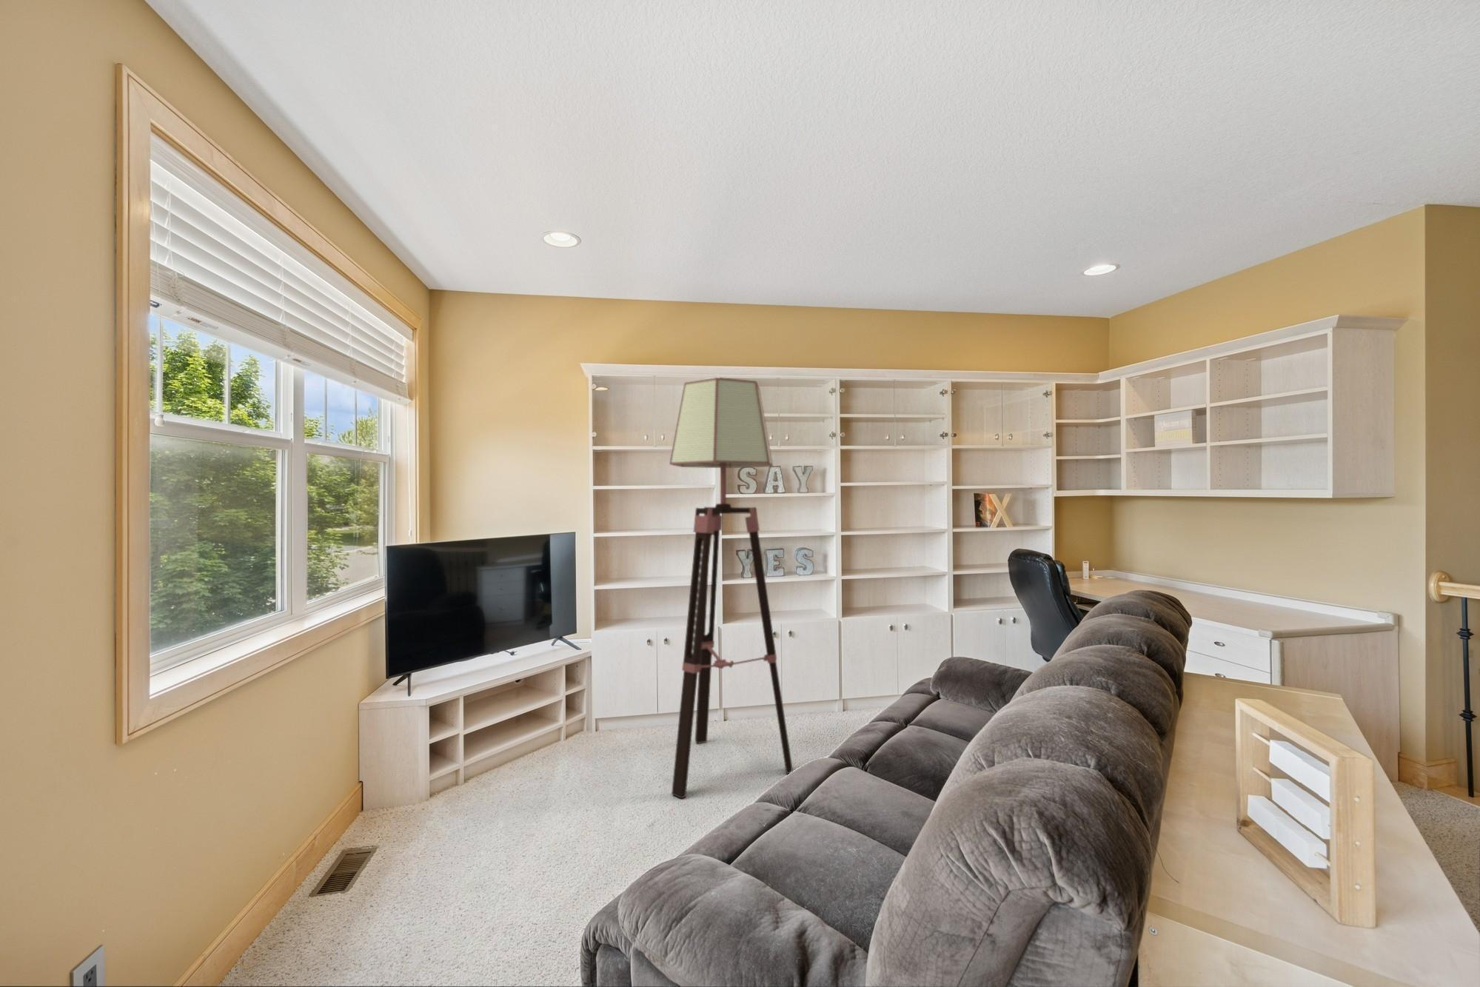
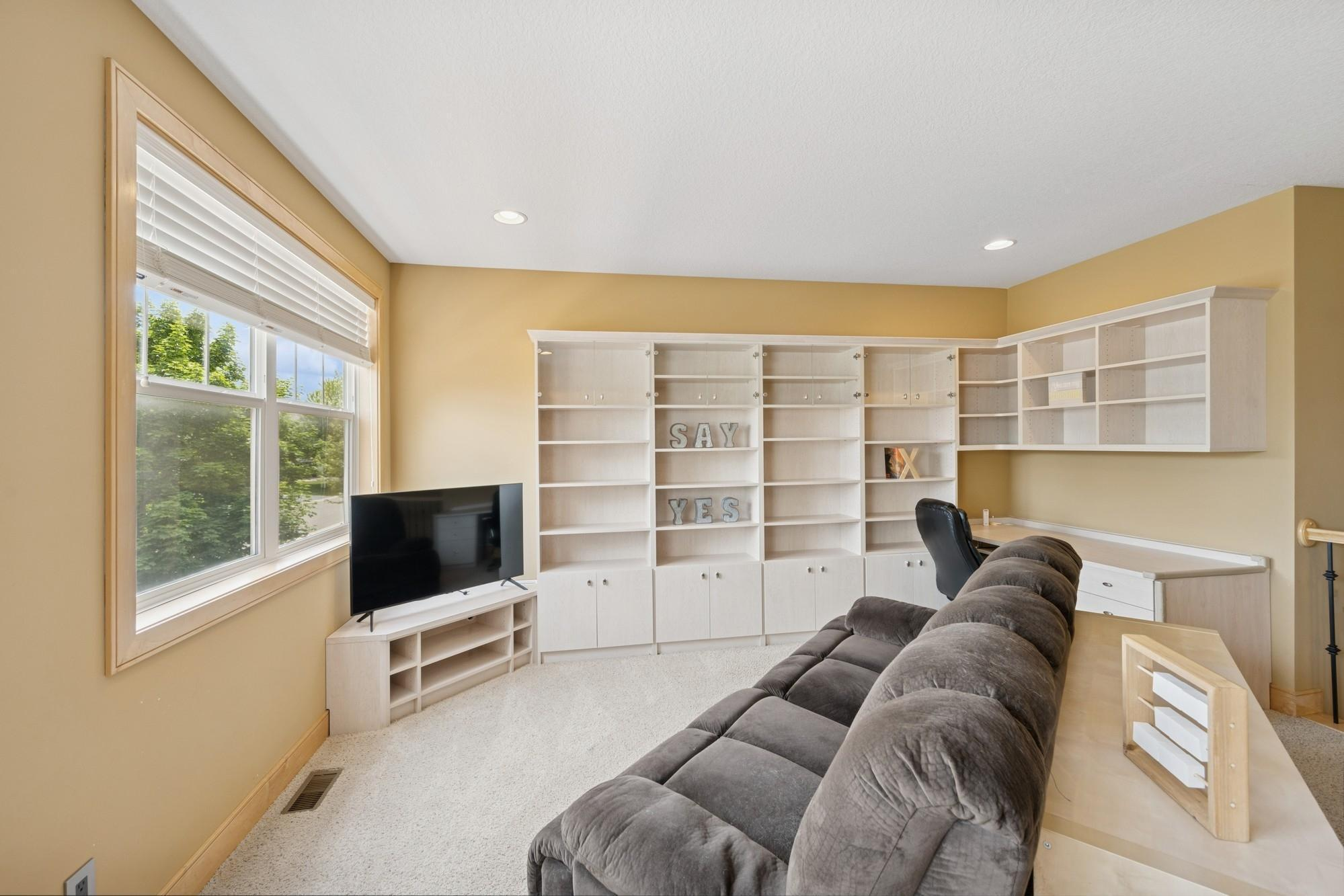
- floor lamp [668,377,794,799]
